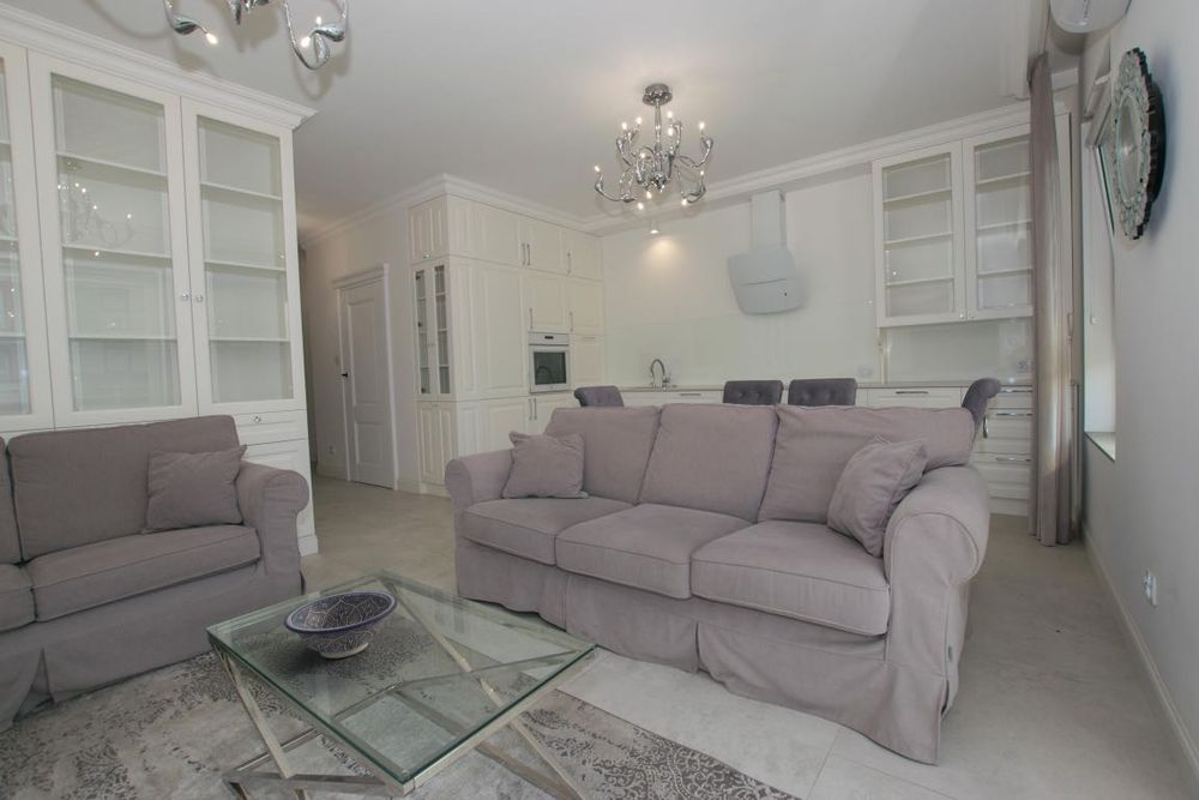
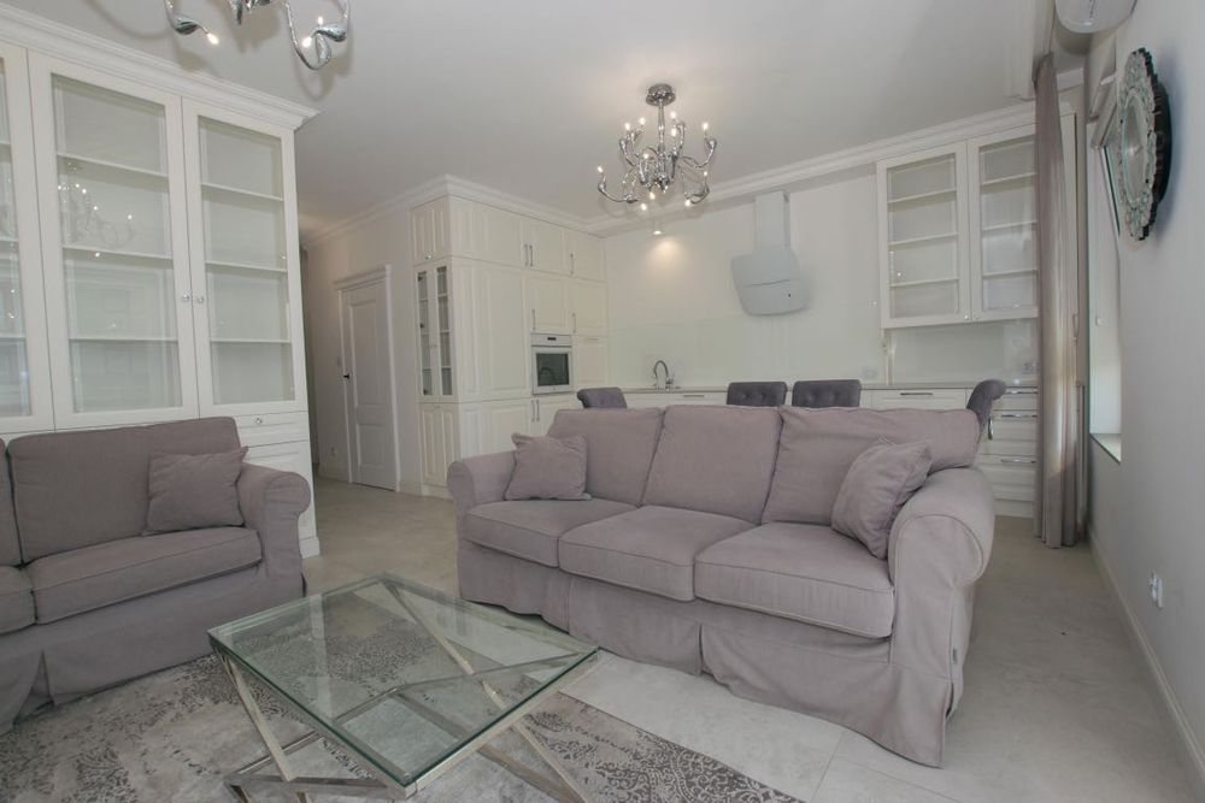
- decorative bowl [283,589,398,660]
